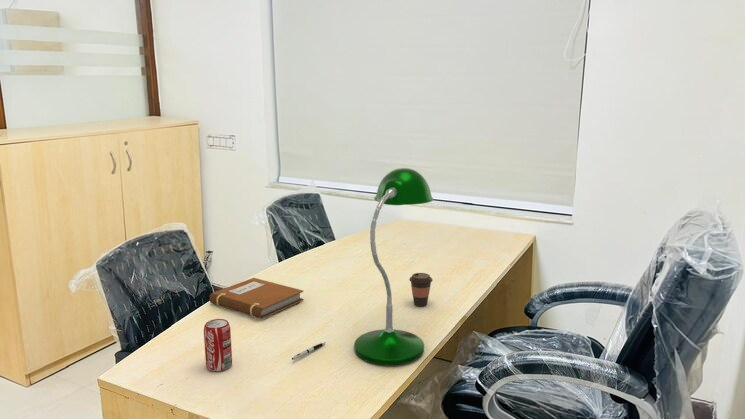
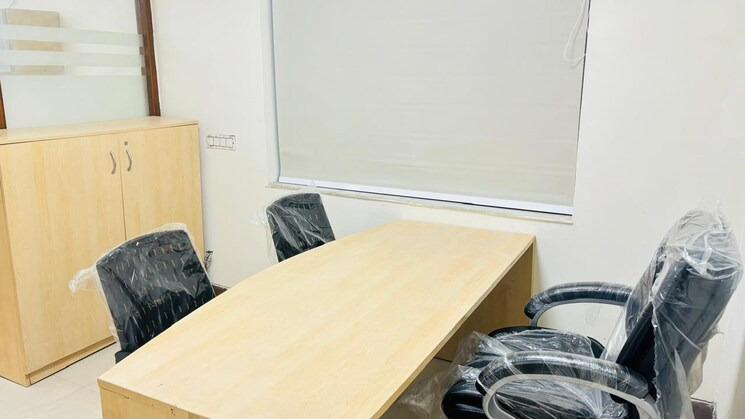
- pen [291,341,327,361]
- coffee cup [408,272,434,307]
- notebook [209,277,305,320]
- desk lamp [353,167,435,366]
- beverage can [203,318,233,372]
